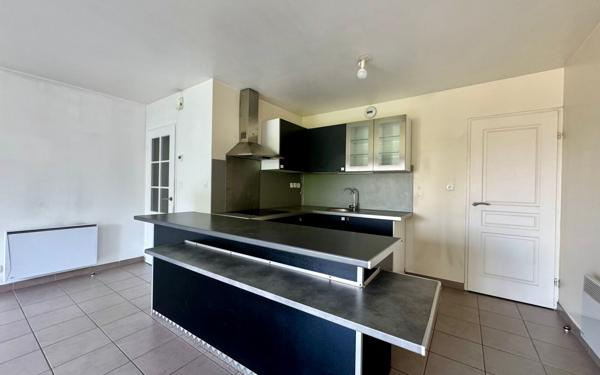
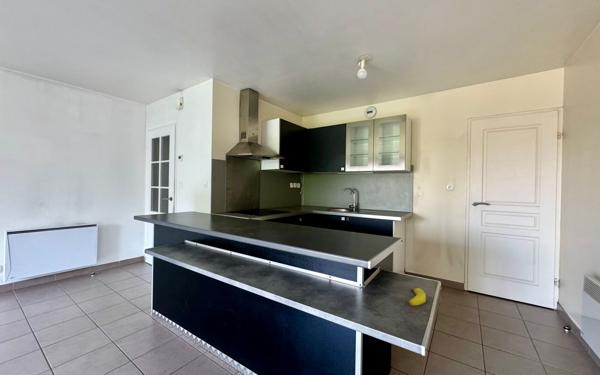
+ banana [406,287,427,307]
